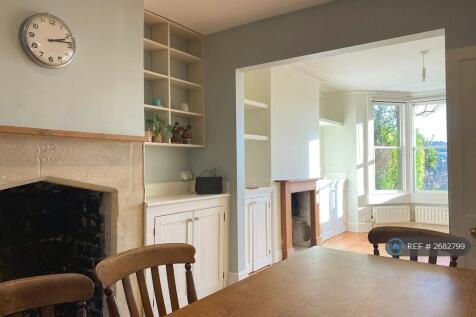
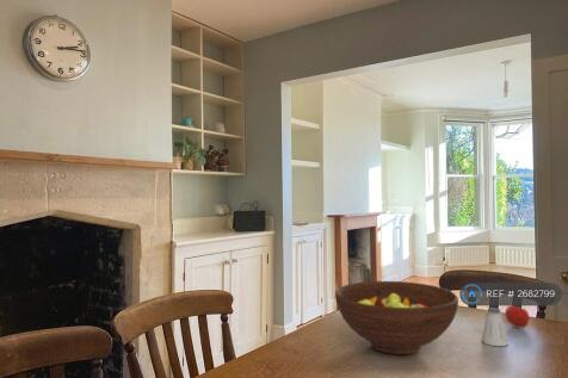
+ apple [504,302,531,329]
+ saltshaker [481,306,510,347]
+ fruit bowl [334,280,459,355]
